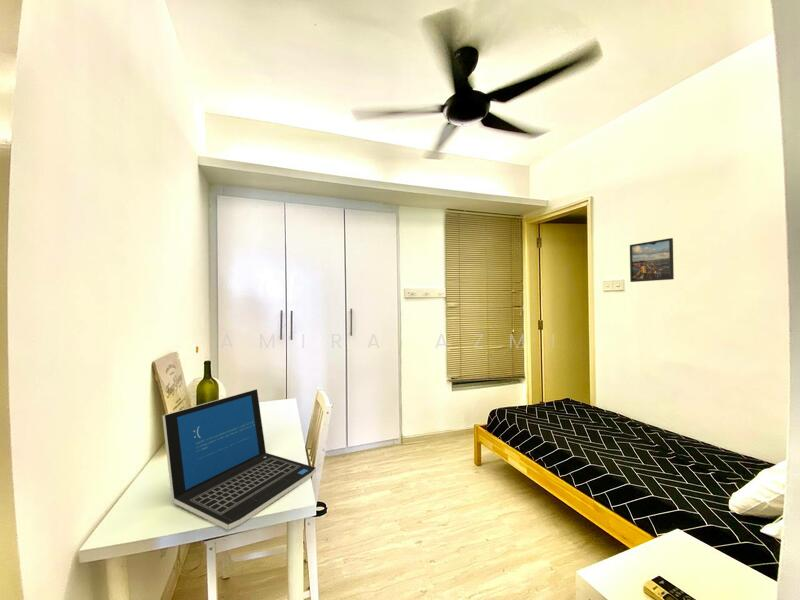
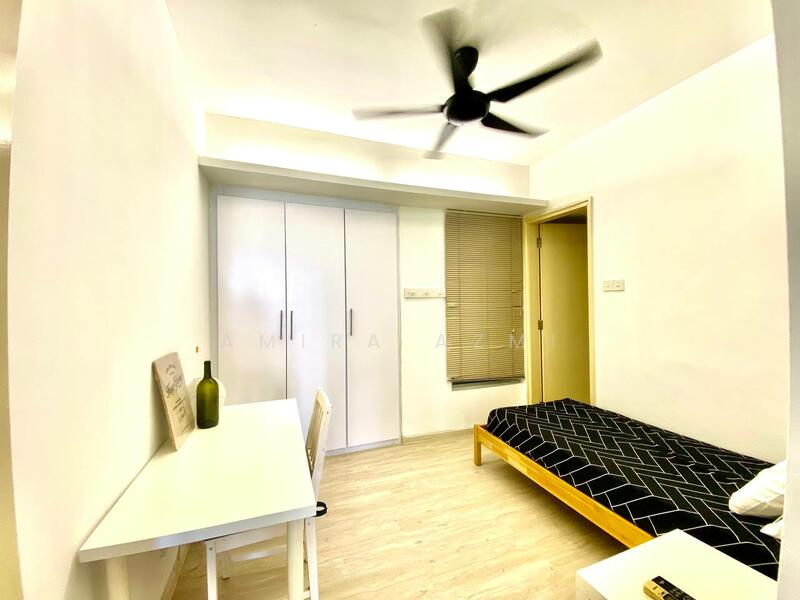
- laptop [161,388,317,531]
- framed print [629,237,675,283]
